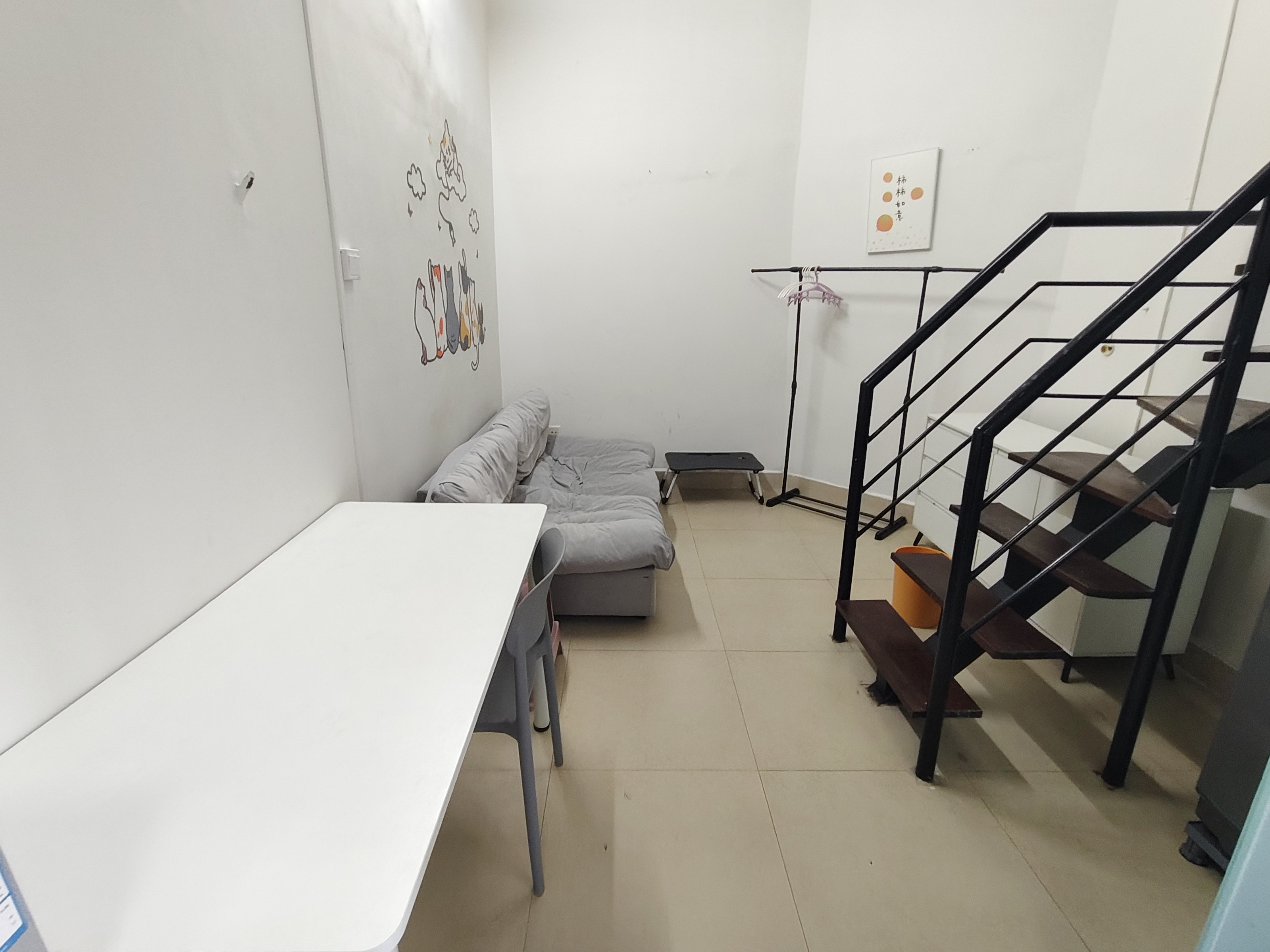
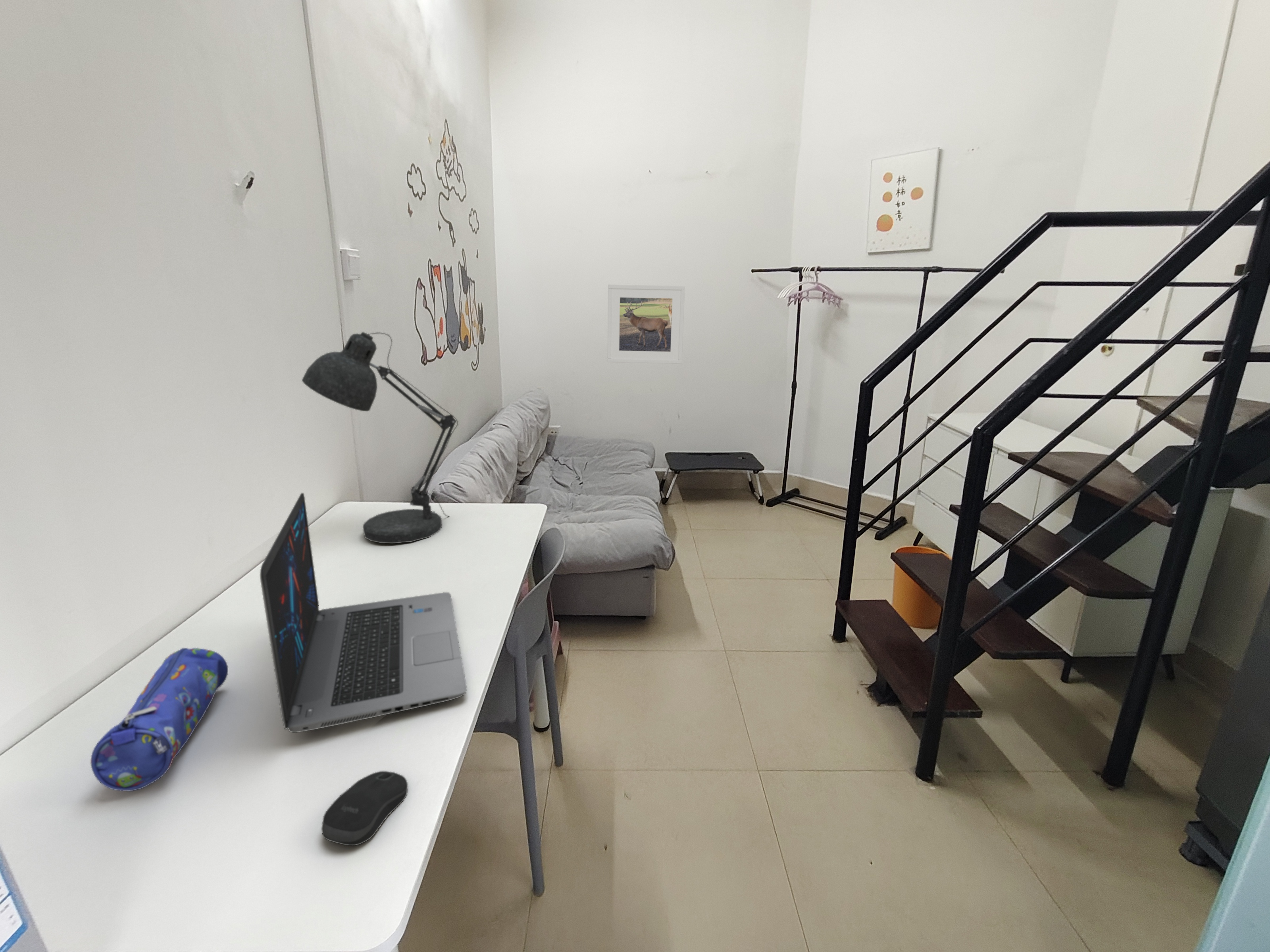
+ laptop [260,493,467,733]
+ desk lamp [301,332,459,544]
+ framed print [607,284,685,364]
+ pencil case [90,647,229,792]
+ computer mouse [321,771,408,846]
